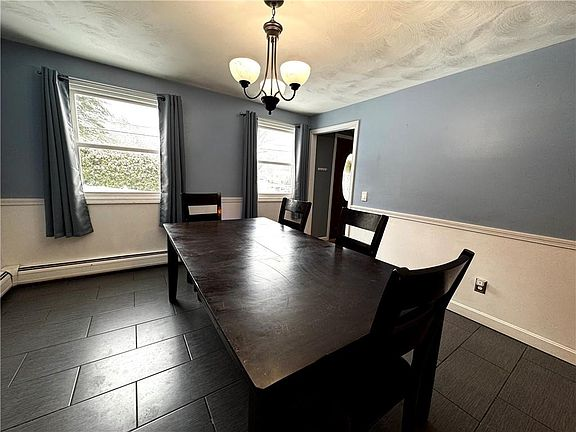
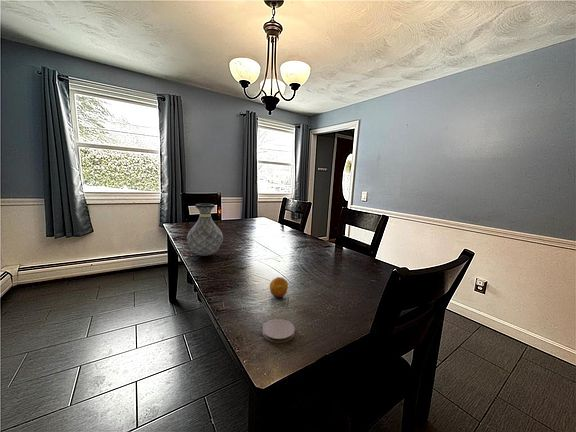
+ vase [186,203,224,257]
+ coaster [261,318,296,344]
+ fruit [269,276,289,299]
